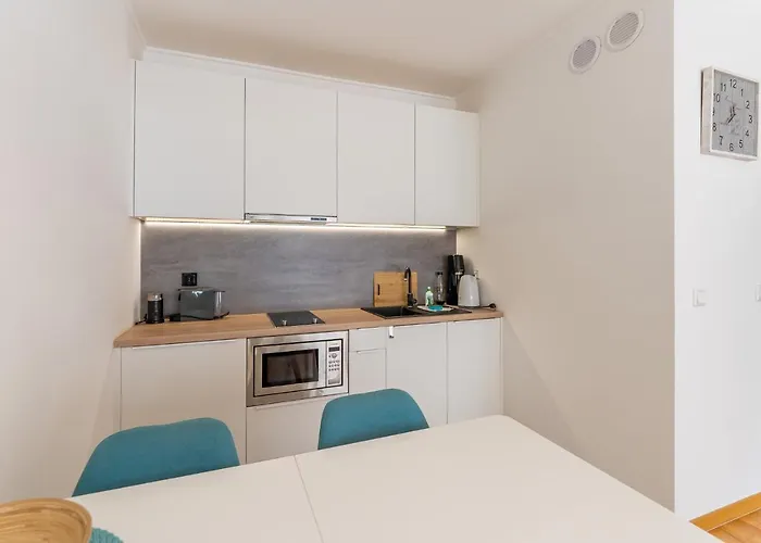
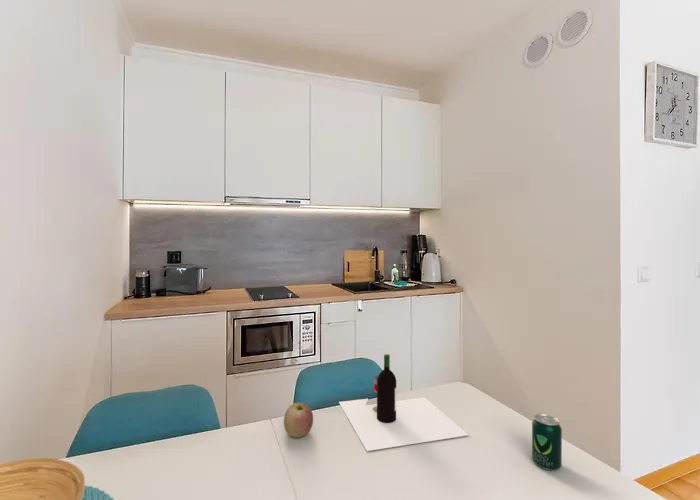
+ apple [283,402,314,438]
+ wine bottle [338,353,469,452]
+ beverage can [531,413,563,471]
